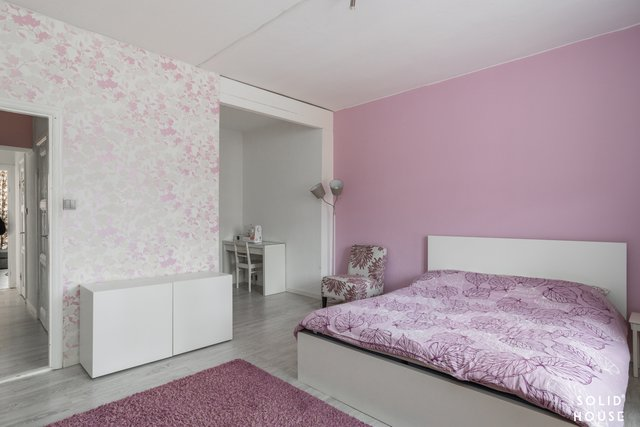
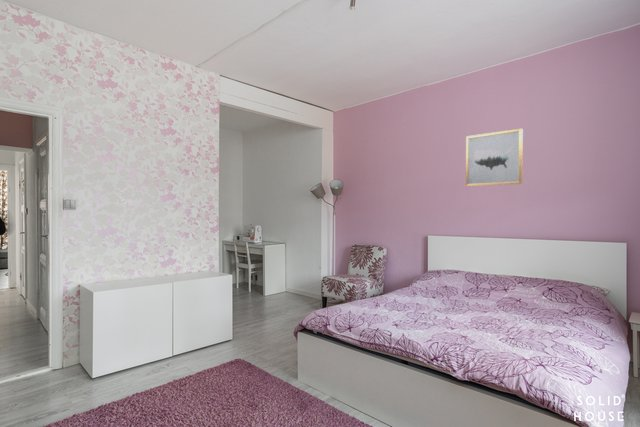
+ wall art [465,128,524,187]
